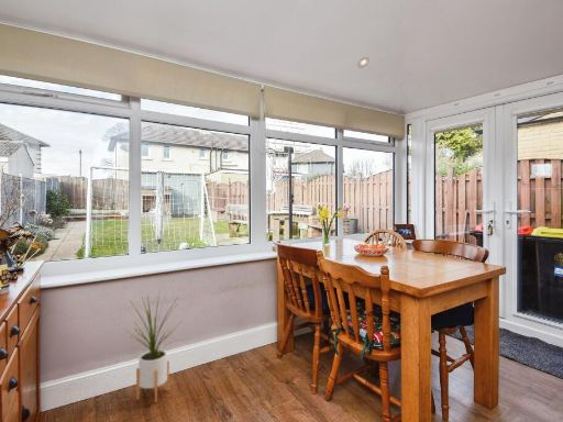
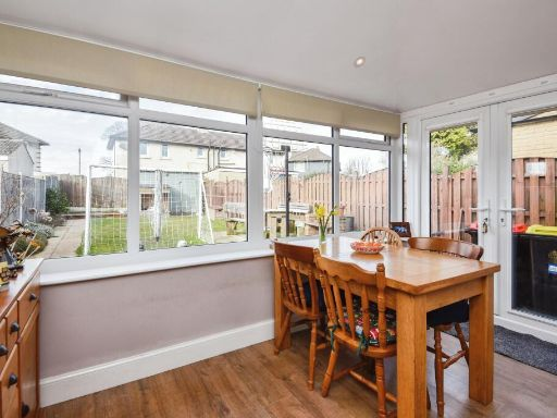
- house plant [123,288,184,403]
